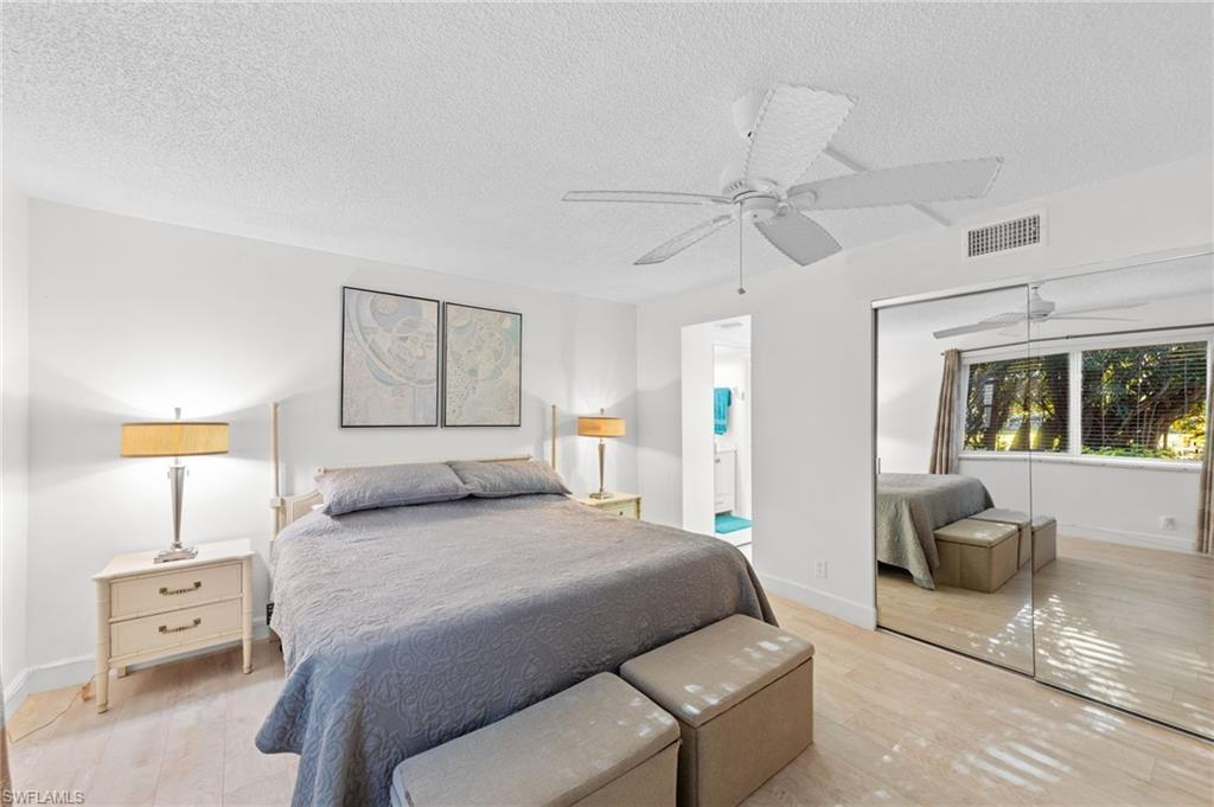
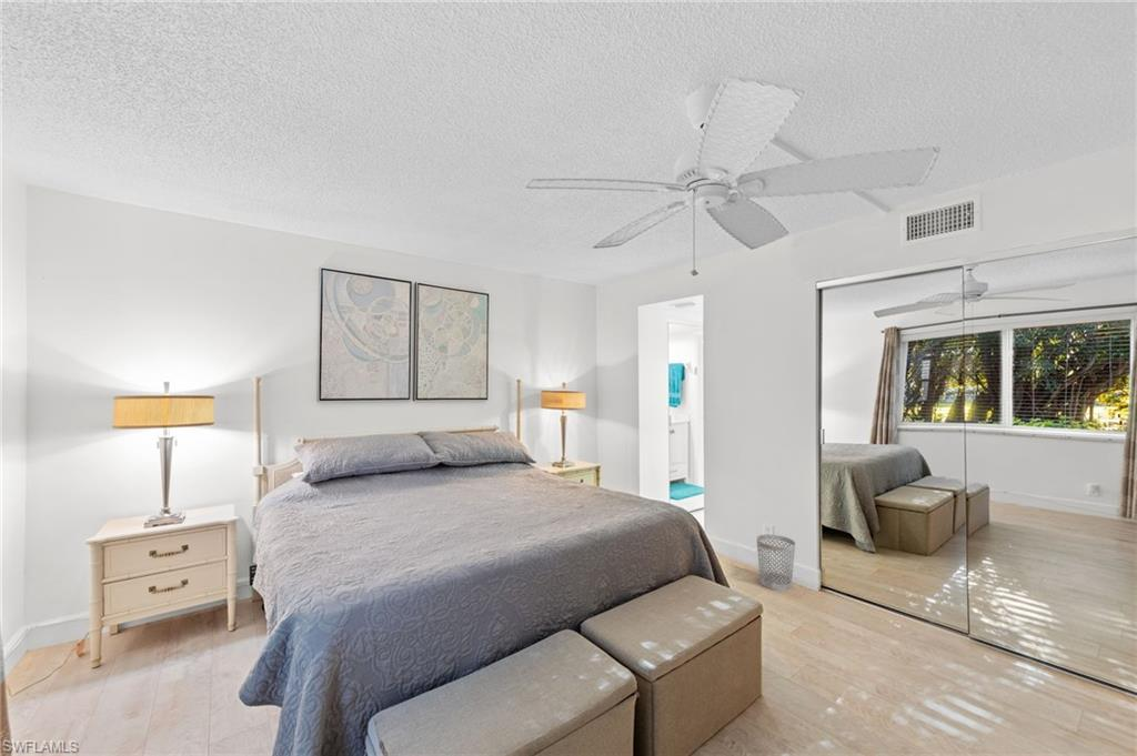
+ wastebasket [756,534,796,592]
